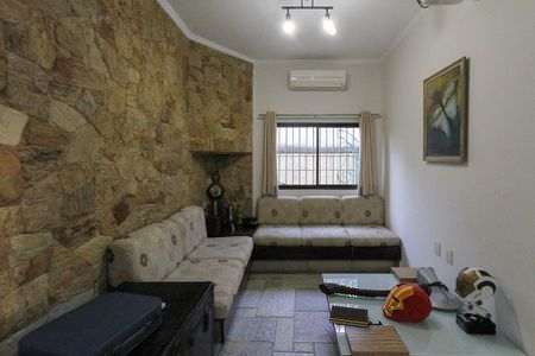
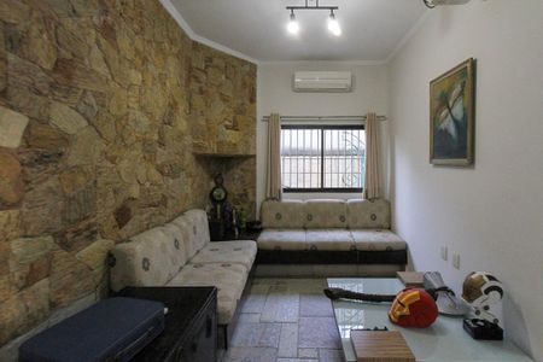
- notepad [328,304,369,329]
